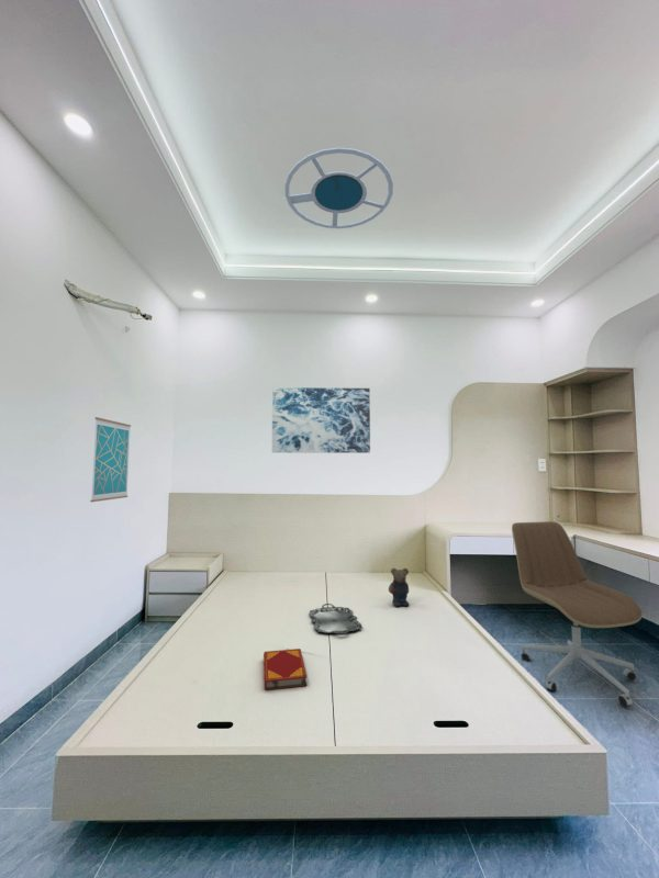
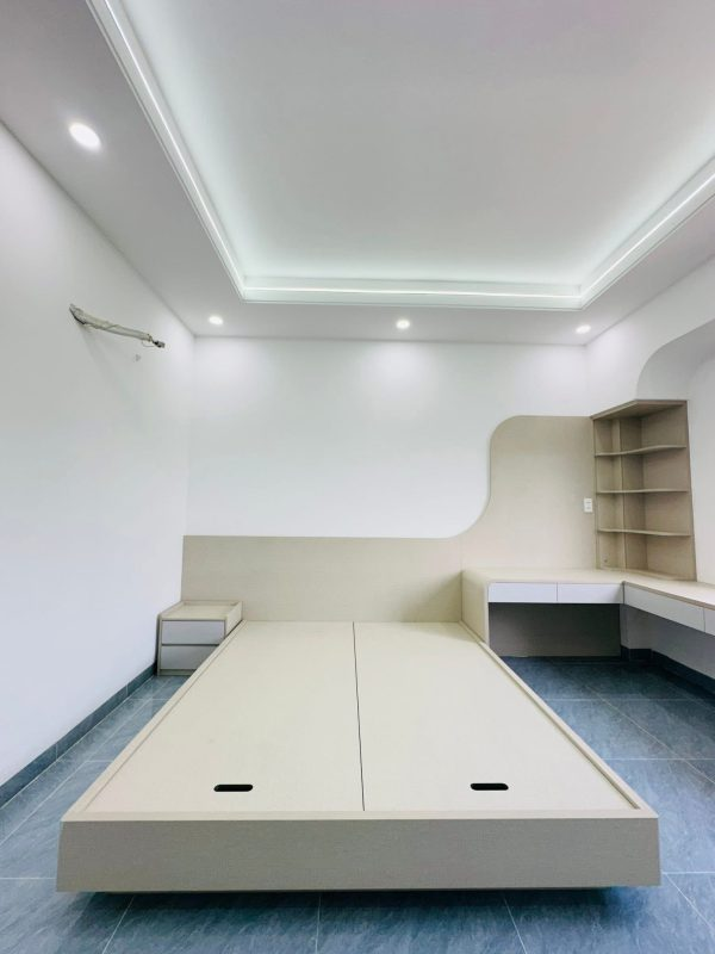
- office chair [511,520,644,708]
- hardback book [263,648,309,691]
- wall art [89,416,132,503]
- wall art [271,386,371,454]
- teddy bear [388,567,410,607]
- ceiling lamp [284,147,394,229]
- serving tray [309,603,362,635]
